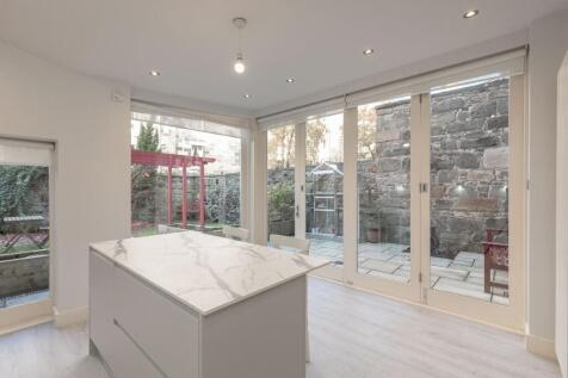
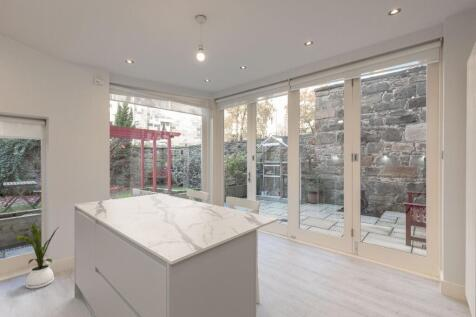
+ house plant [14,222,60,290]
